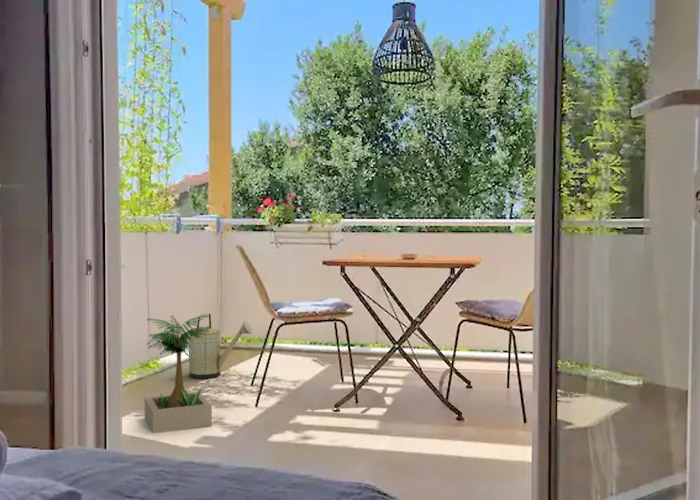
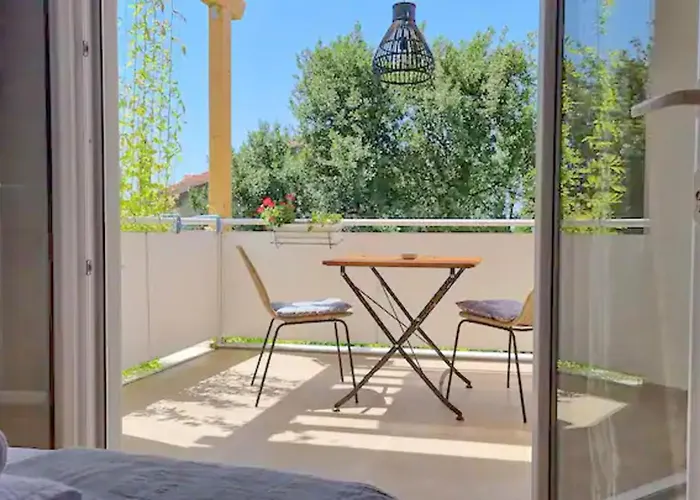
- potted plant [144,314,213,434]
- watering can [184,313,253,380]
